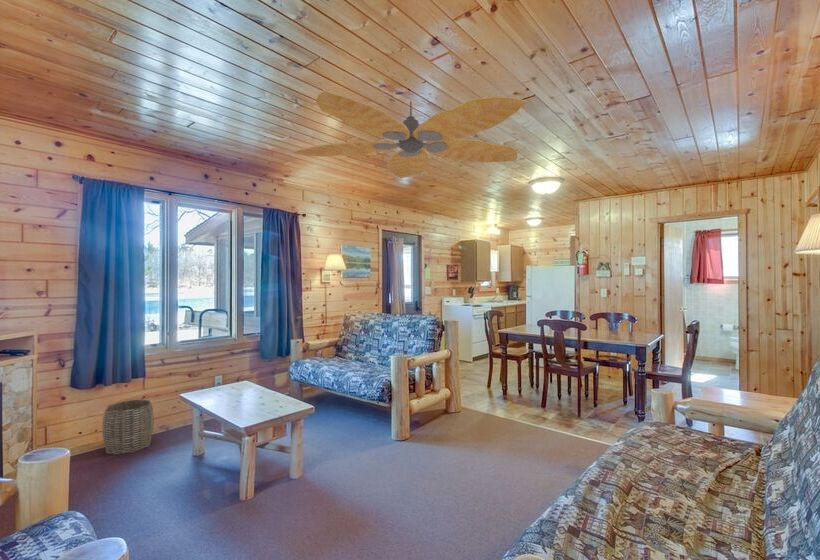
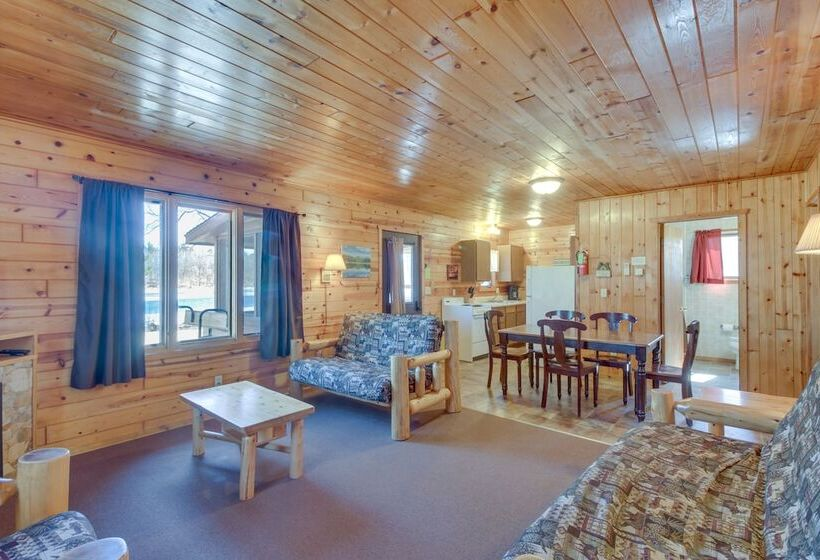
- woven basket [102,399,155,456]
- ceiling fan [289,89,528,179]
